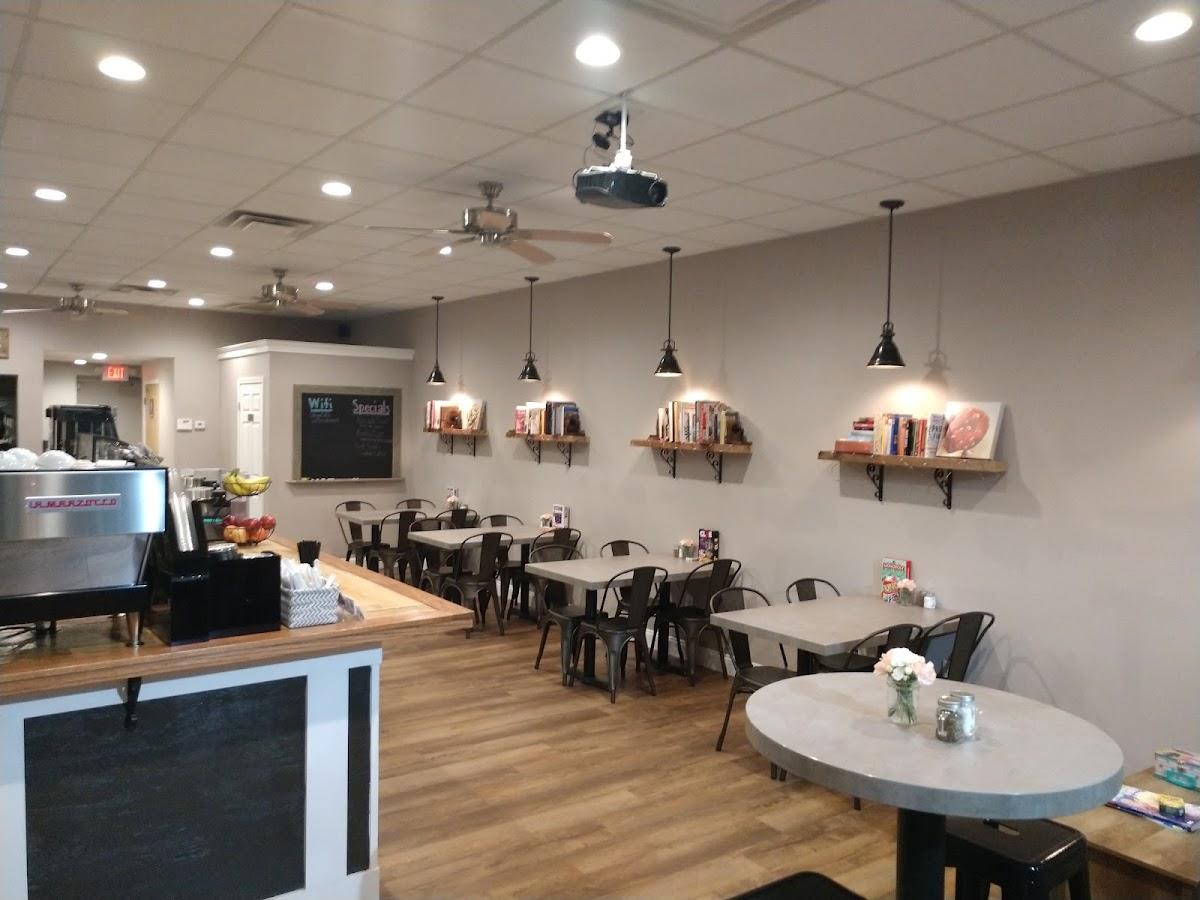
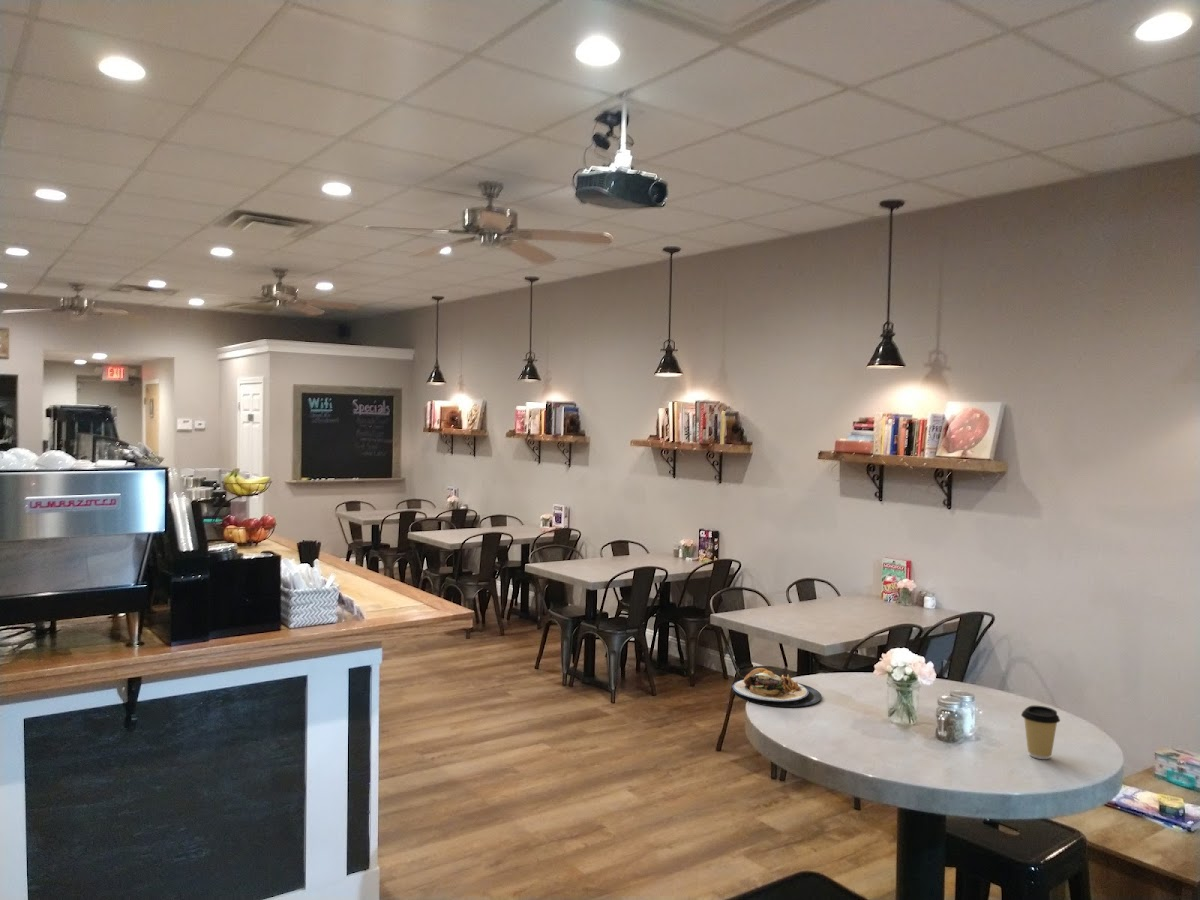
+ coffee cup [1020,704,1061,760]
+ plate [731,667,823,708]
